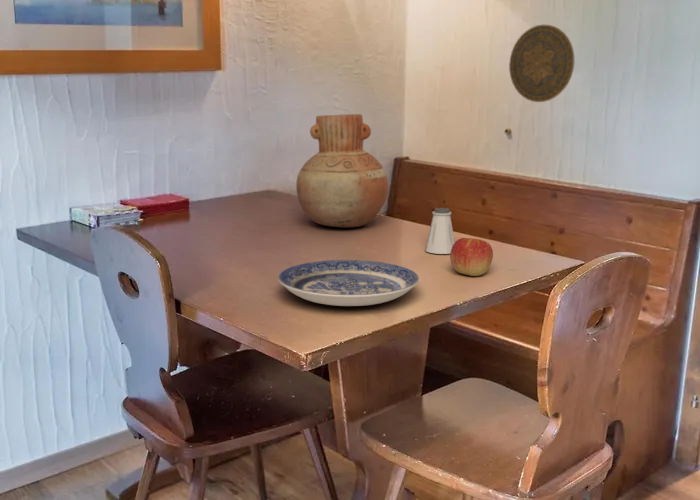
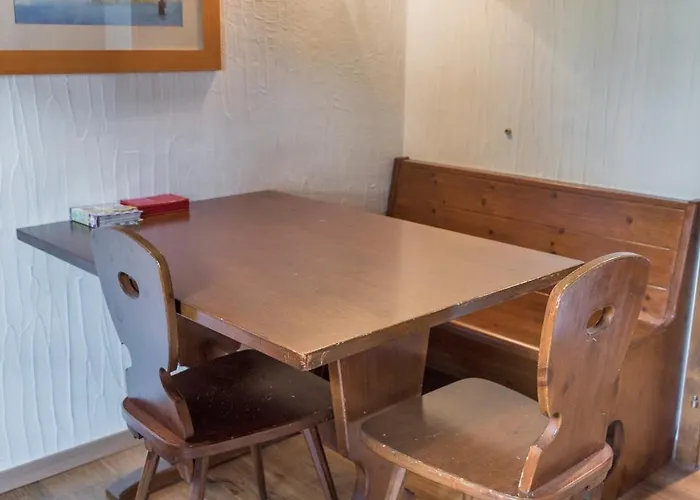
- plate [277,259,420,307]
- vase [295,113,390,228]
- decorative plate [508,24,575,103]
- saltshaker [424,207,455,255]
- apple [449,237,494,277]
